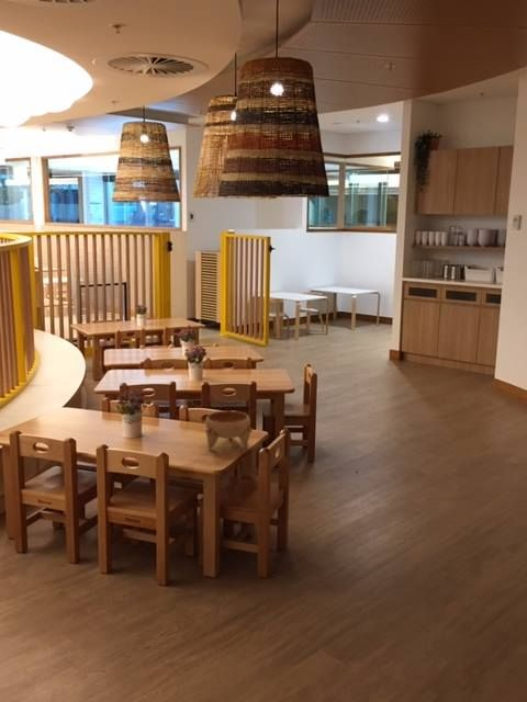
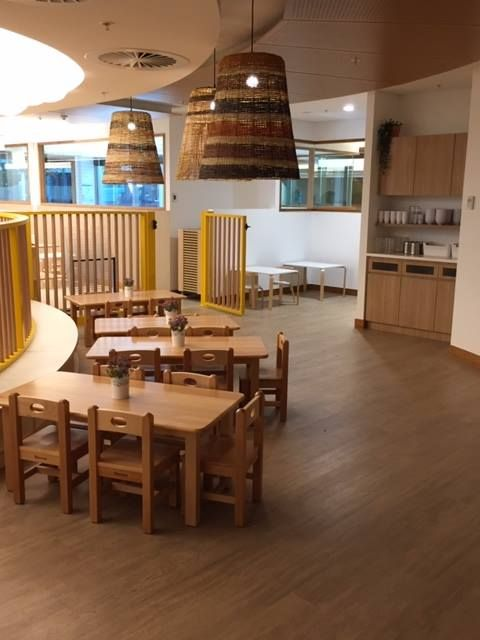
- bowl [204,410,254,450]
